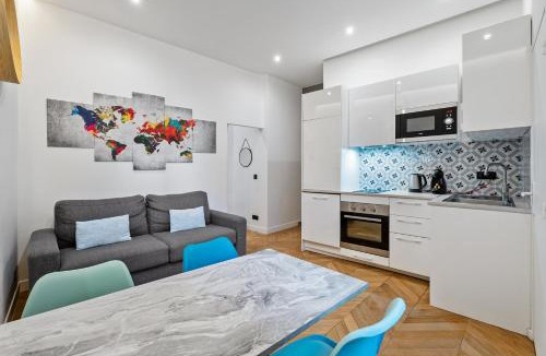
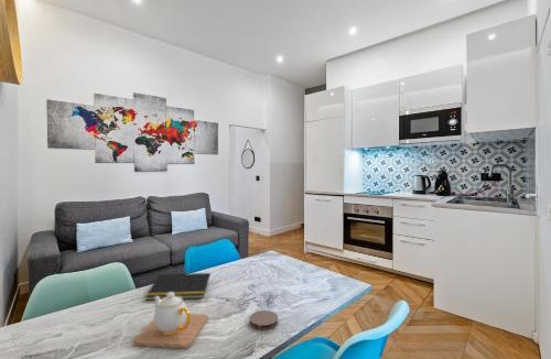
+ teapot [132,292,209,349]
+ notepad [144,272,212,301]
+ coaster [249,309,279,330]
